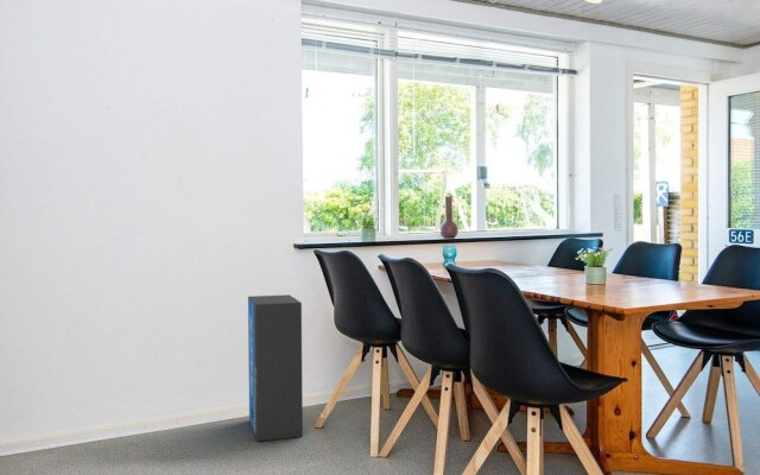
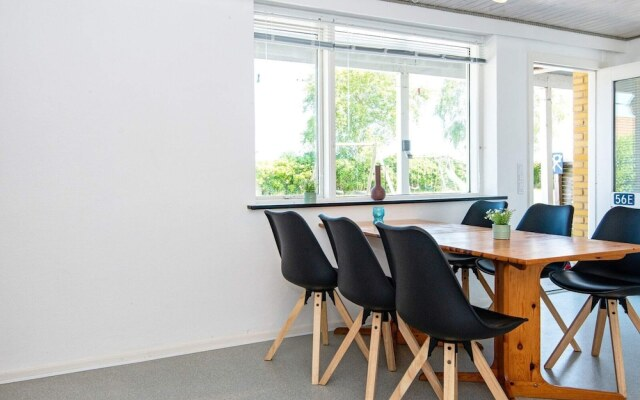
- air purifier [247,293,304,442]
